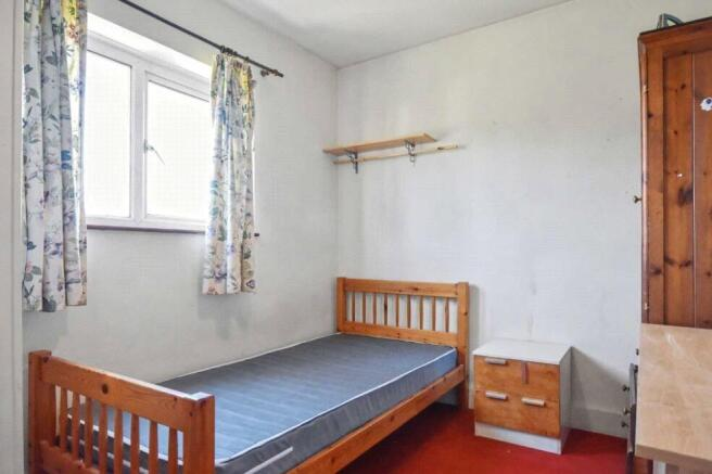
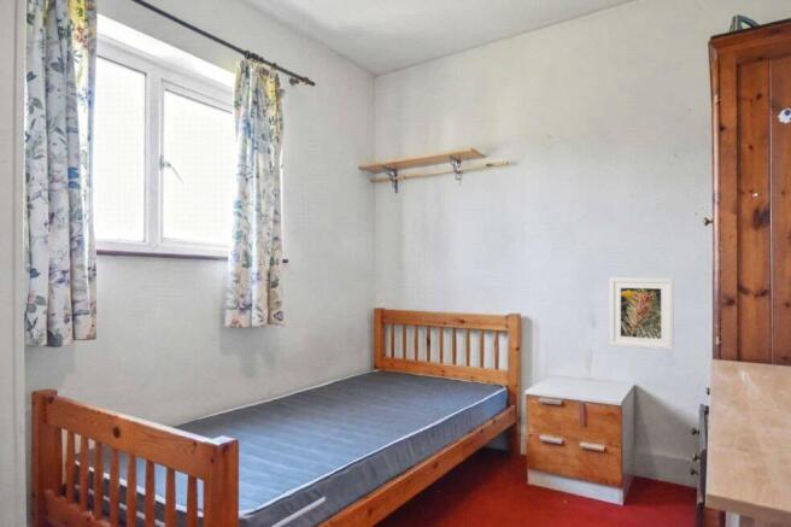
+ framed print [608,276,675,352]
